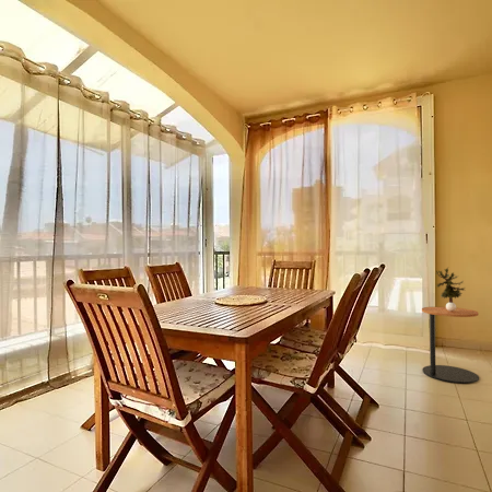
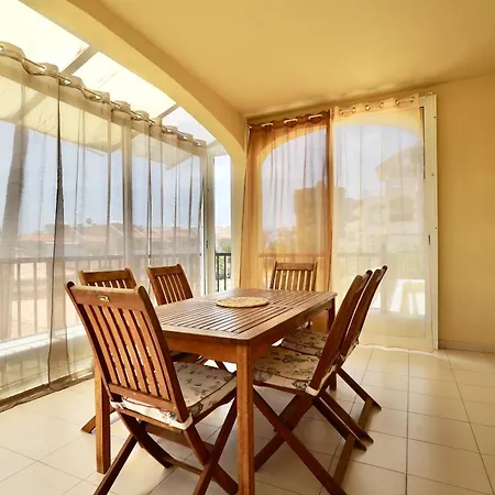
- side table [421,306,480,384]
- potted plant [434,267,467,312]
